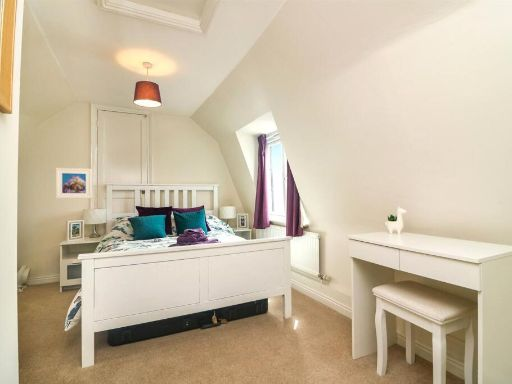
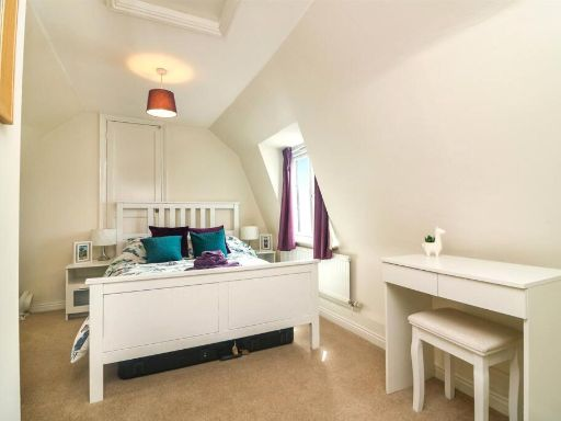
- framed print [55,167,93,199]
